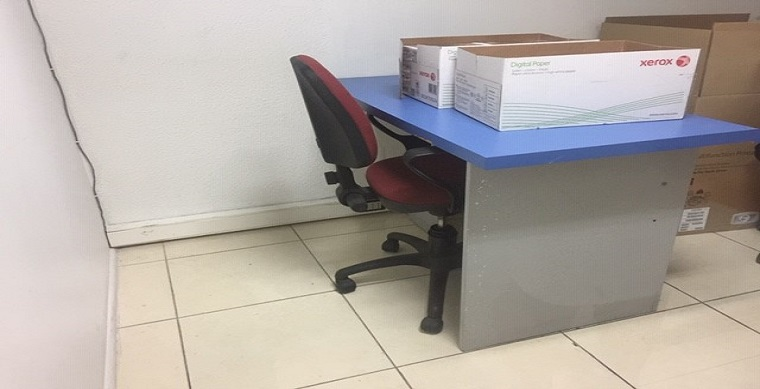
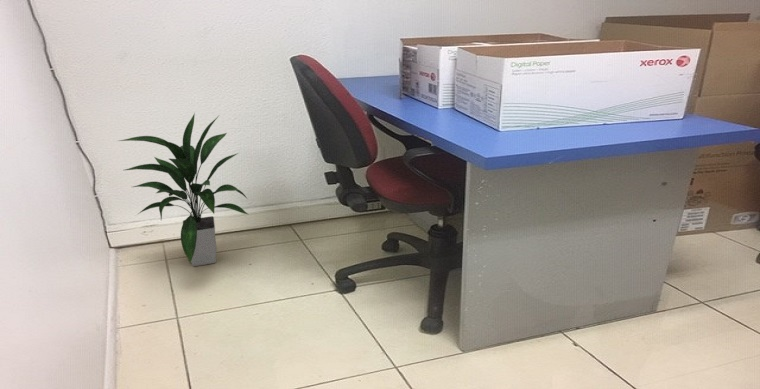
+ indoor plant [118,112,250,267]
